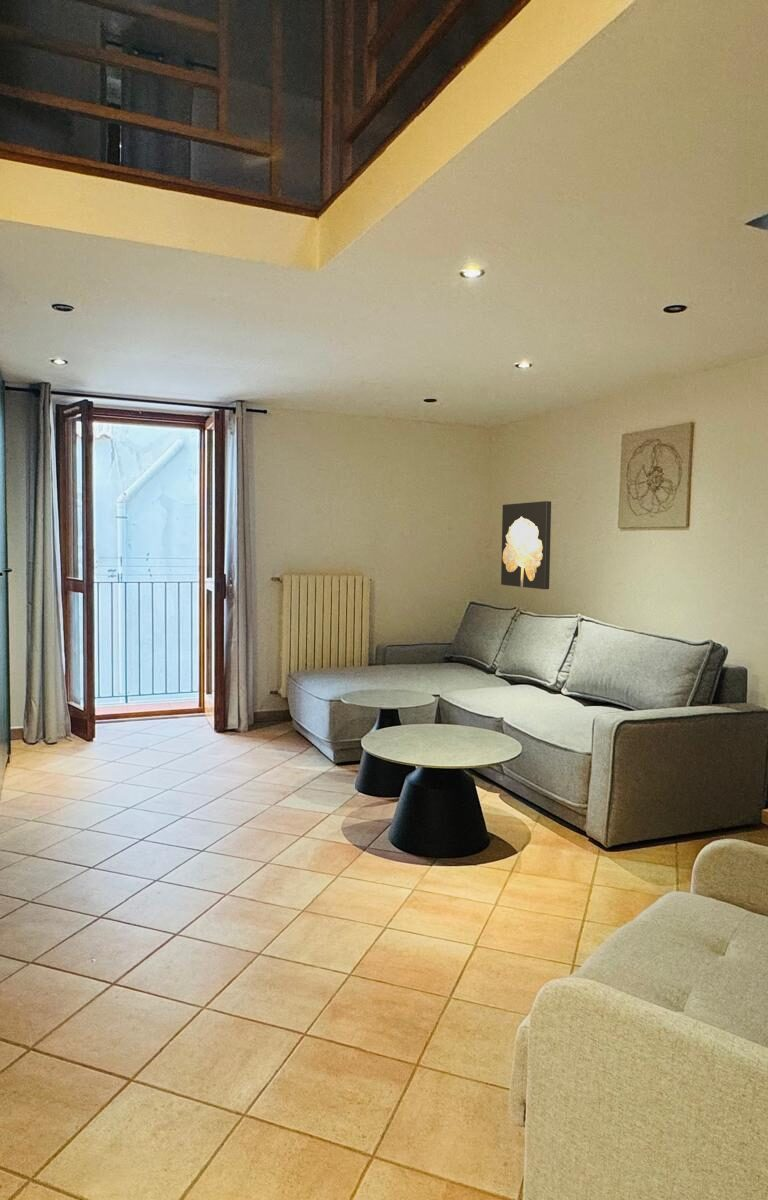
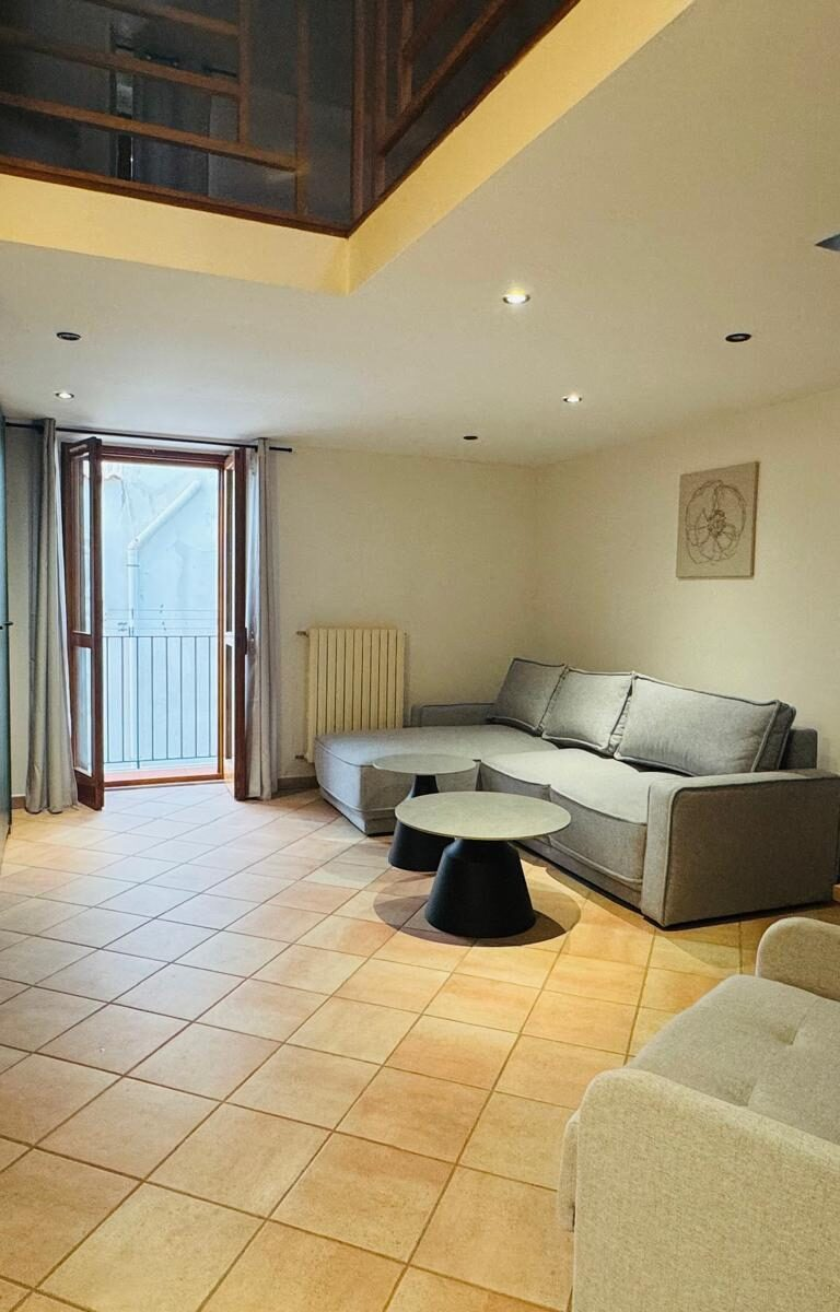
- wall art [500,500,552,590]
